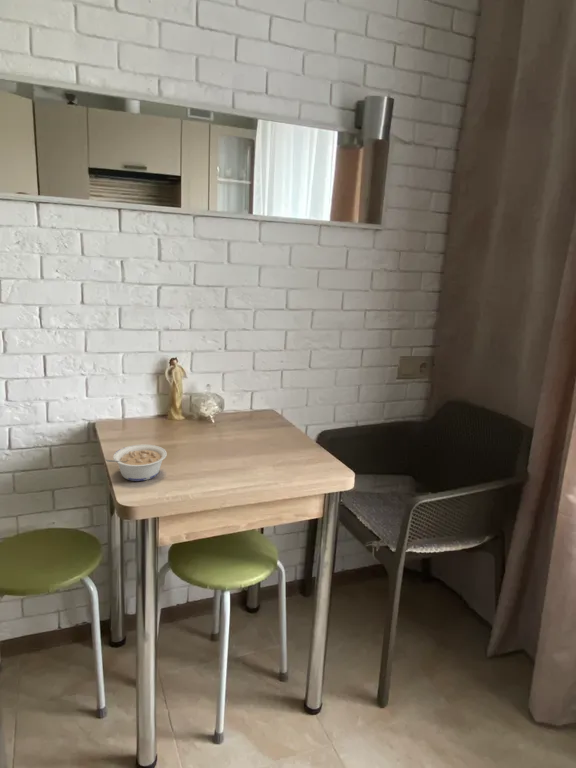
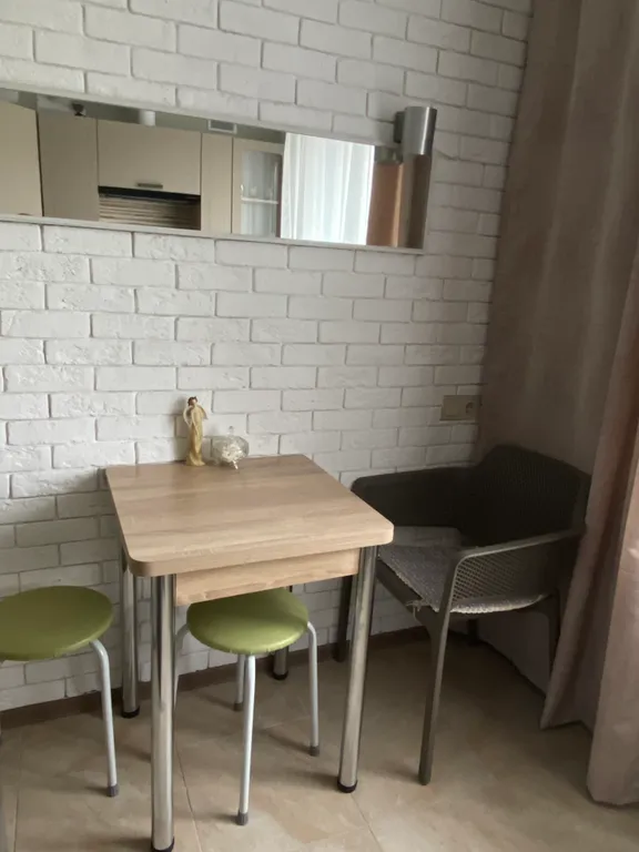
- legume [104,443,168,482]
